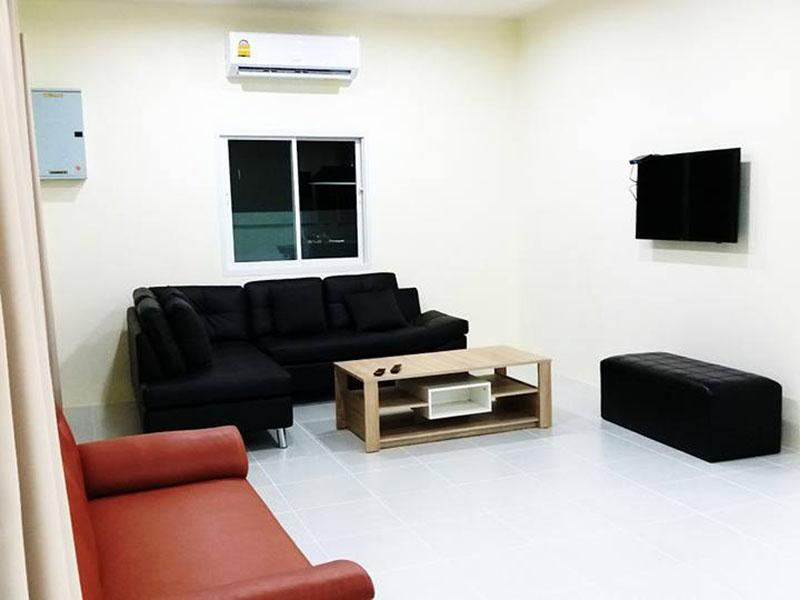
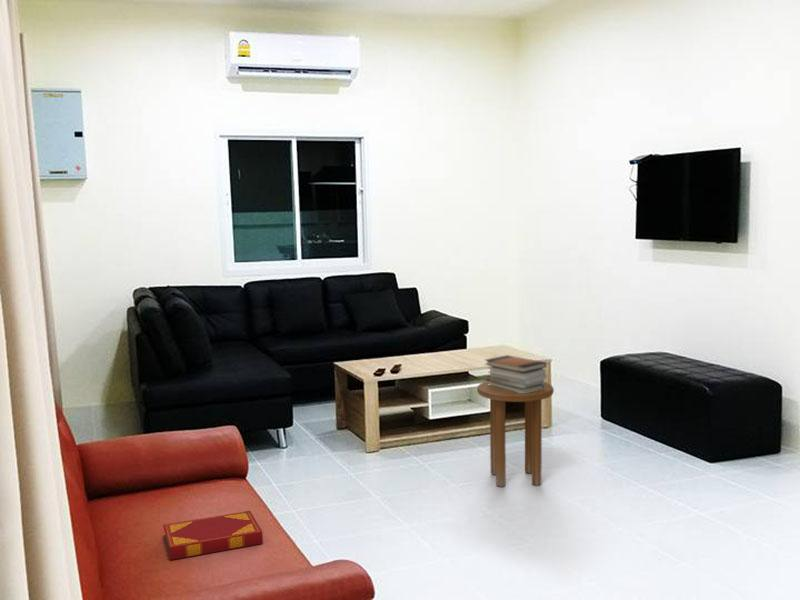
+ side table [476,380,555,488]
+ hardback book [162,510,264,561]
+ book stack [484,354,548,394]
